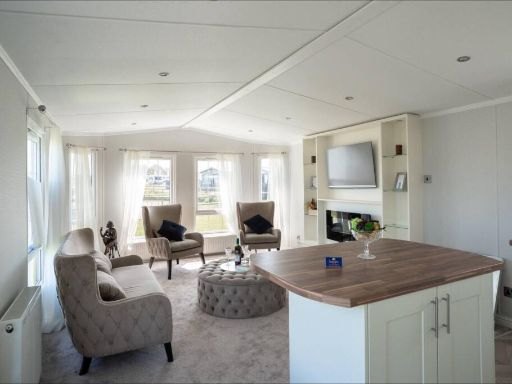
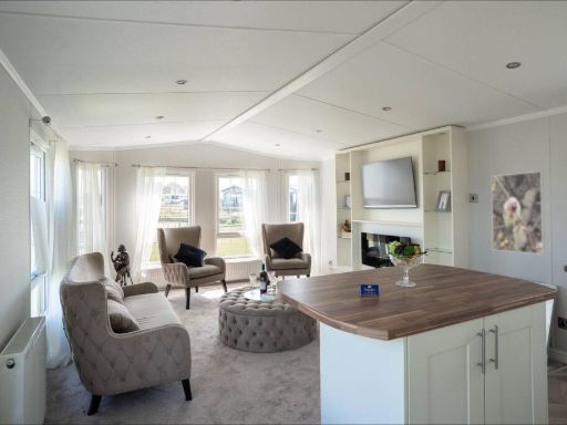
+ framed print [491,170,546,256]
